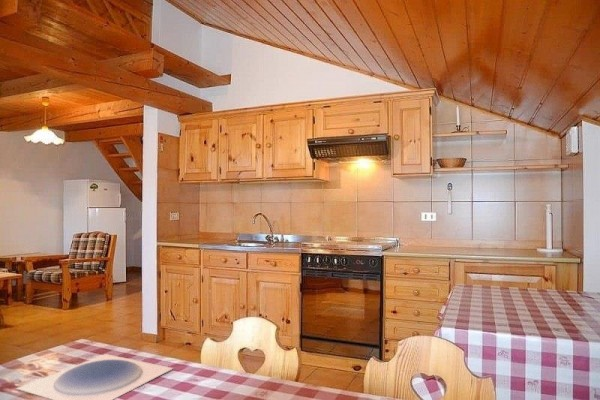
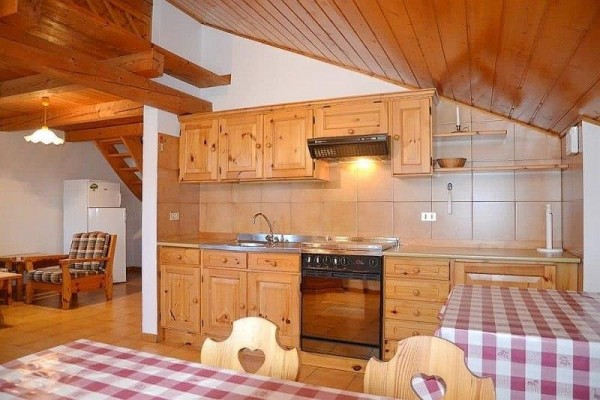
- bowl [15,353,174,400]
